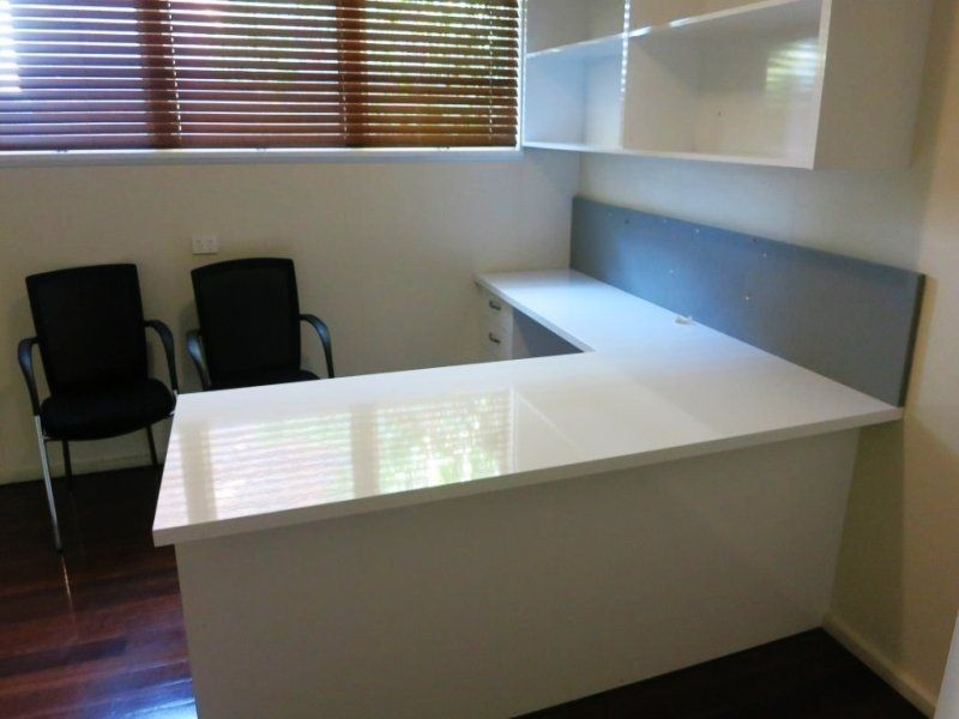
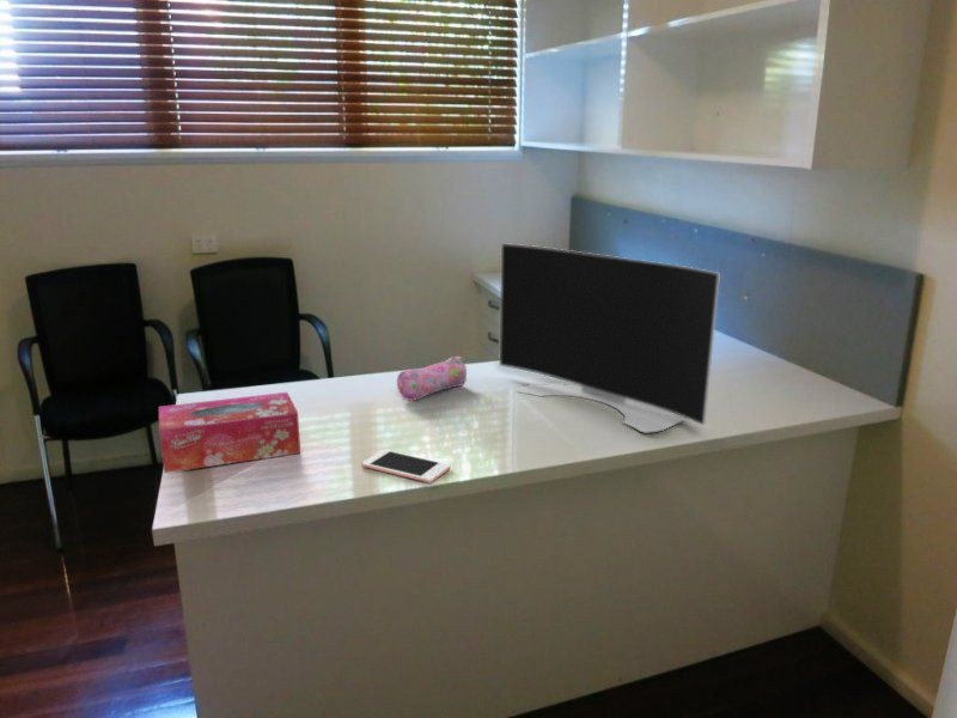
+ pencil case [396,355,468,402]
+ cell phone [361,449,451,485]
+ computer monitor [498,242,721,433]
+ tissue box [158,391,301,474]
